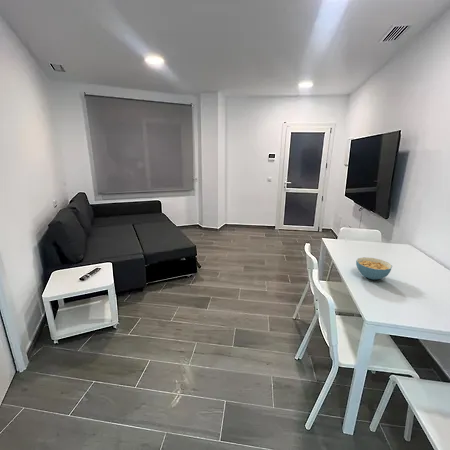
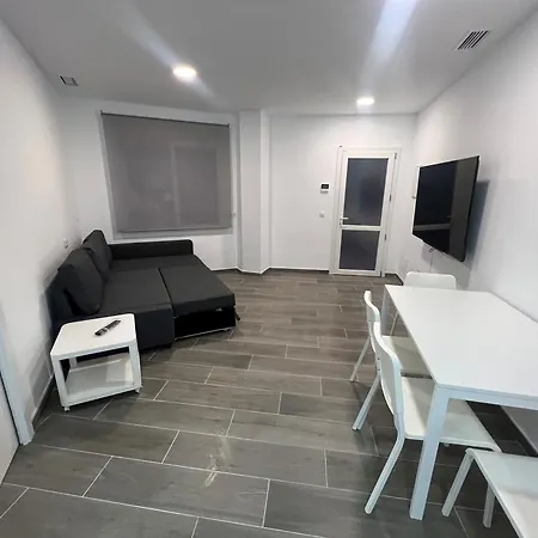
- cereal bowl [355,256,393,281]
